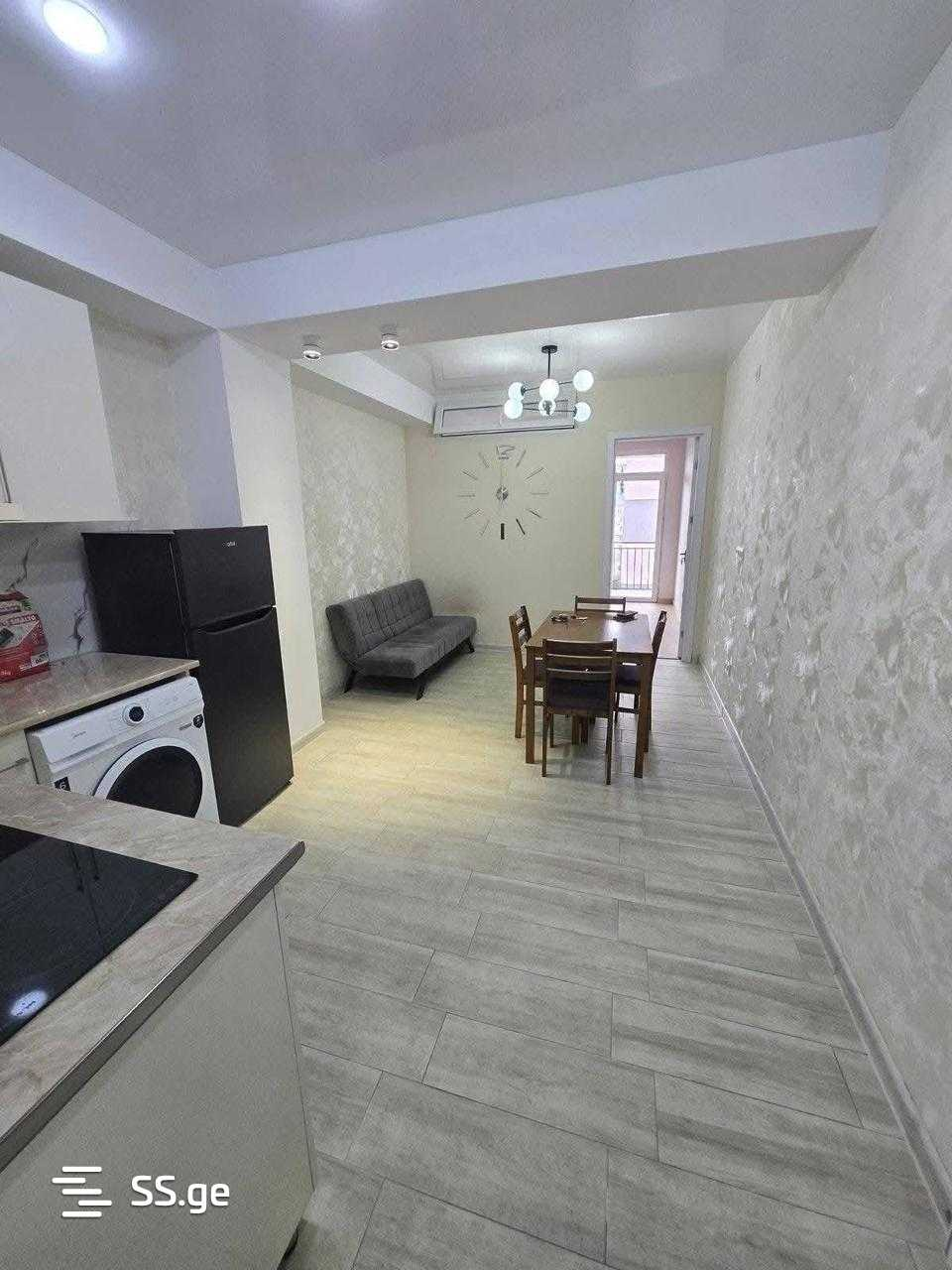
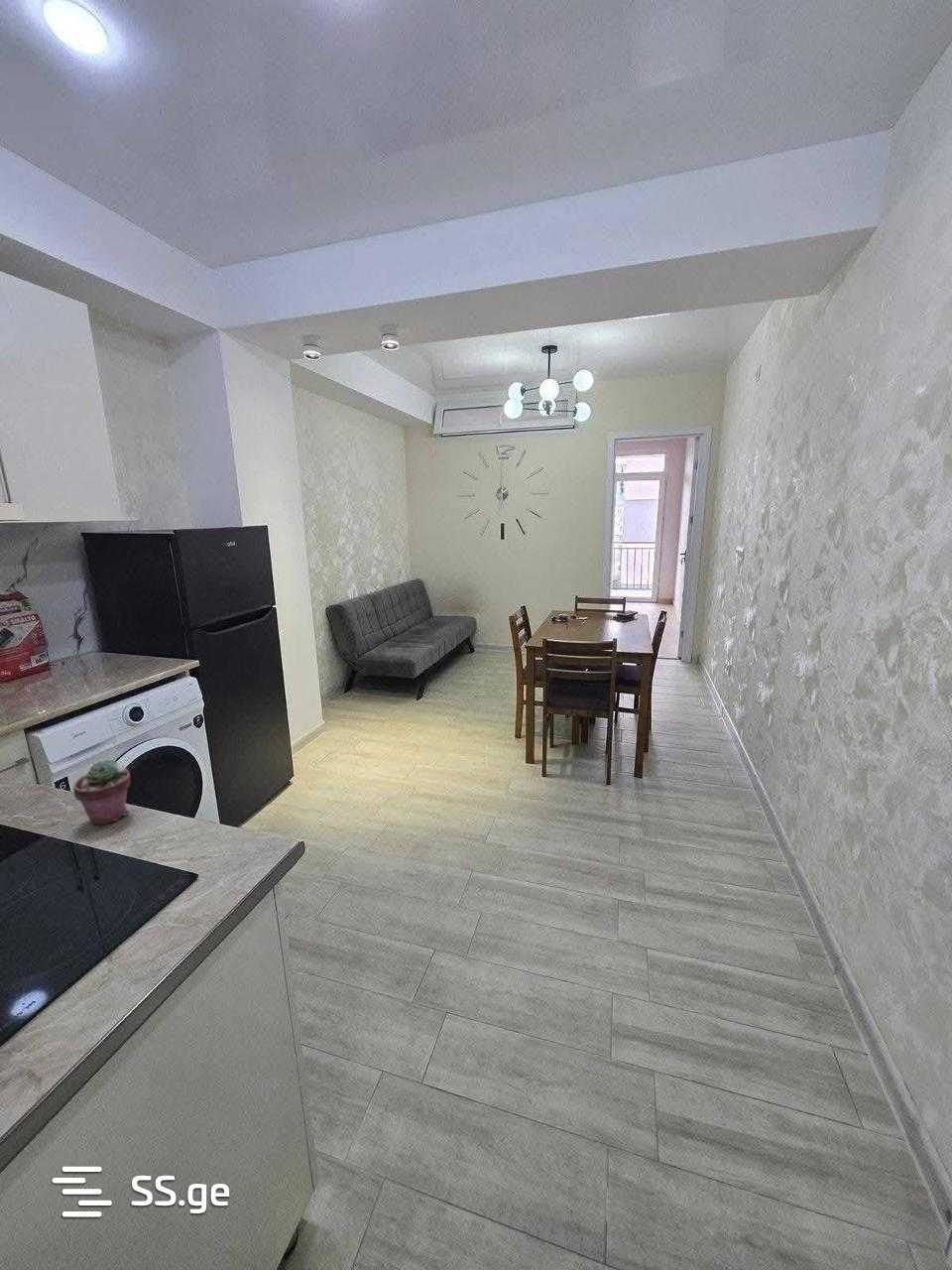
+ potted succulent [72,759,131,826]
